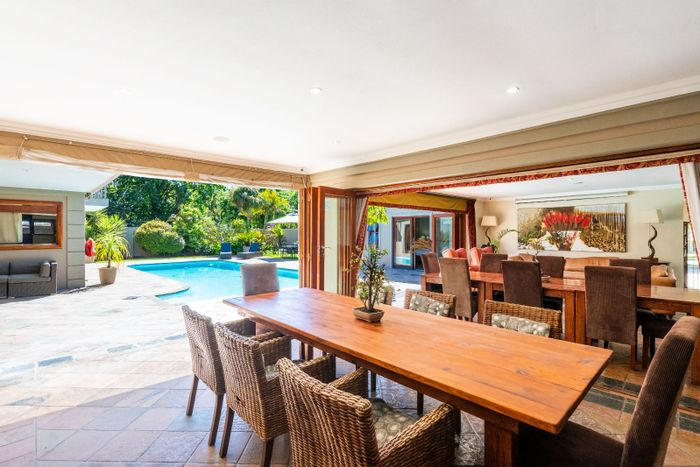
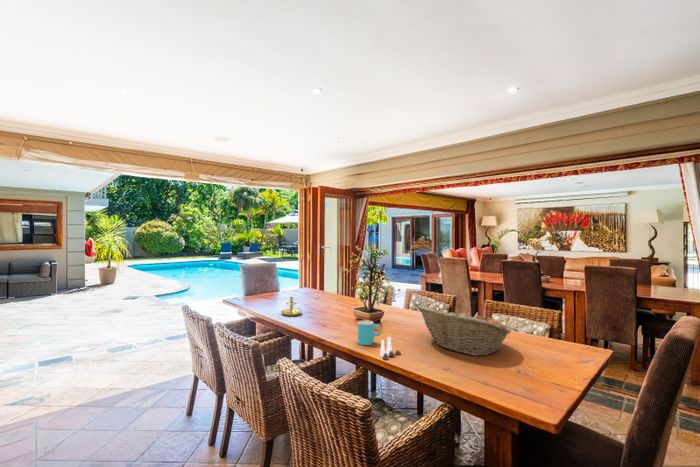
+ salt and pepper shaker set [379,336,402,361]
+ cup [357,320,382,346]
+ candle holder [280,289,303,317]
+ fruit basket [416,305,512,357]
